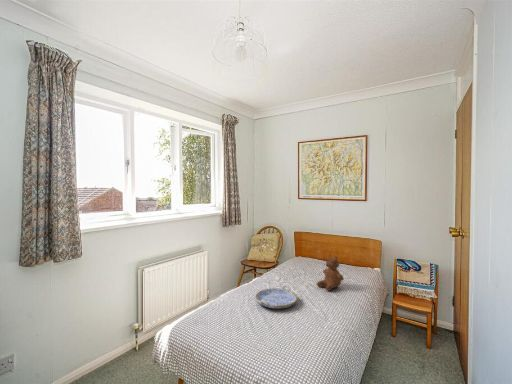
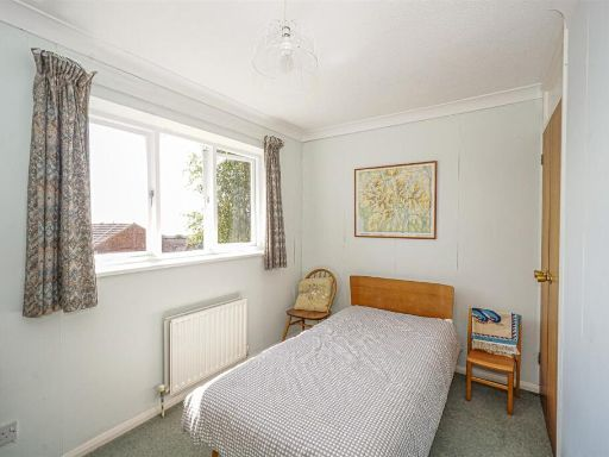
- serving tray [255,285,299,310]
- teddy bear [316,253,345,292]
